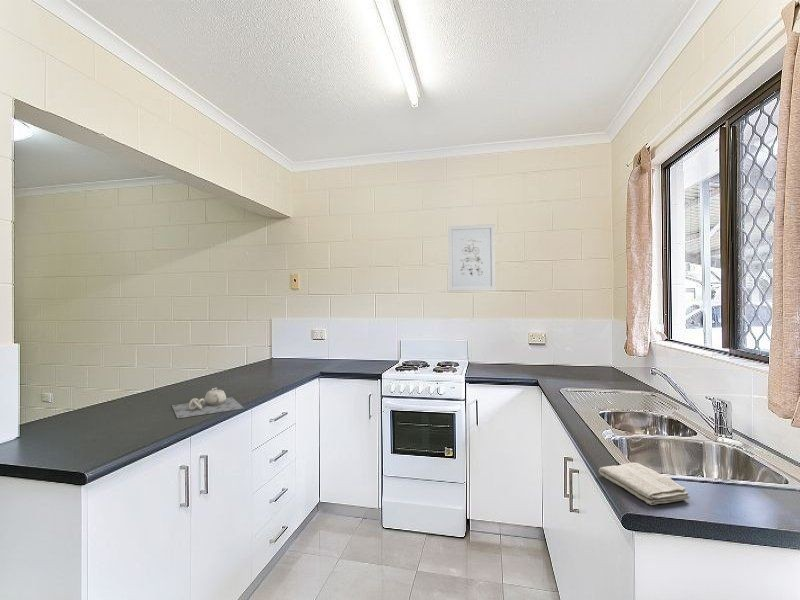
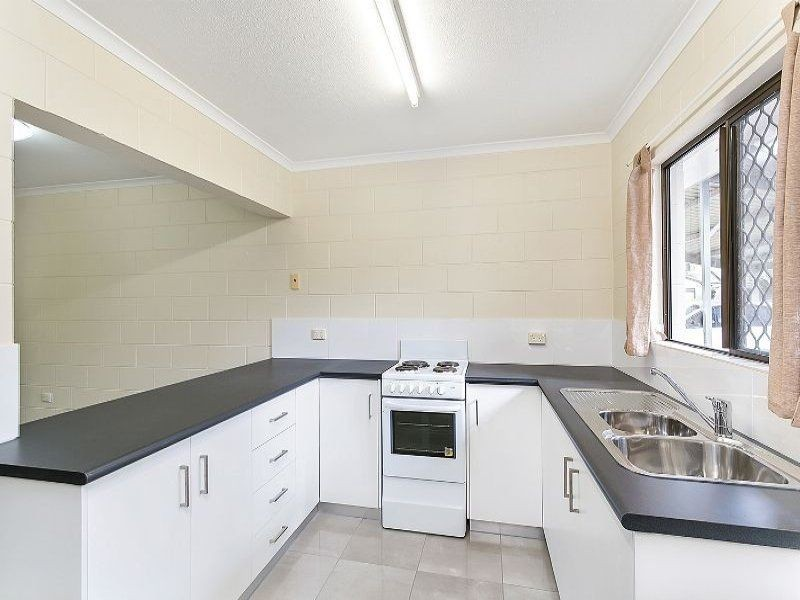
- washcloth [598,462,691,506]
- wall art [447,223,496,292]
- teapot [171,387,245,419]
